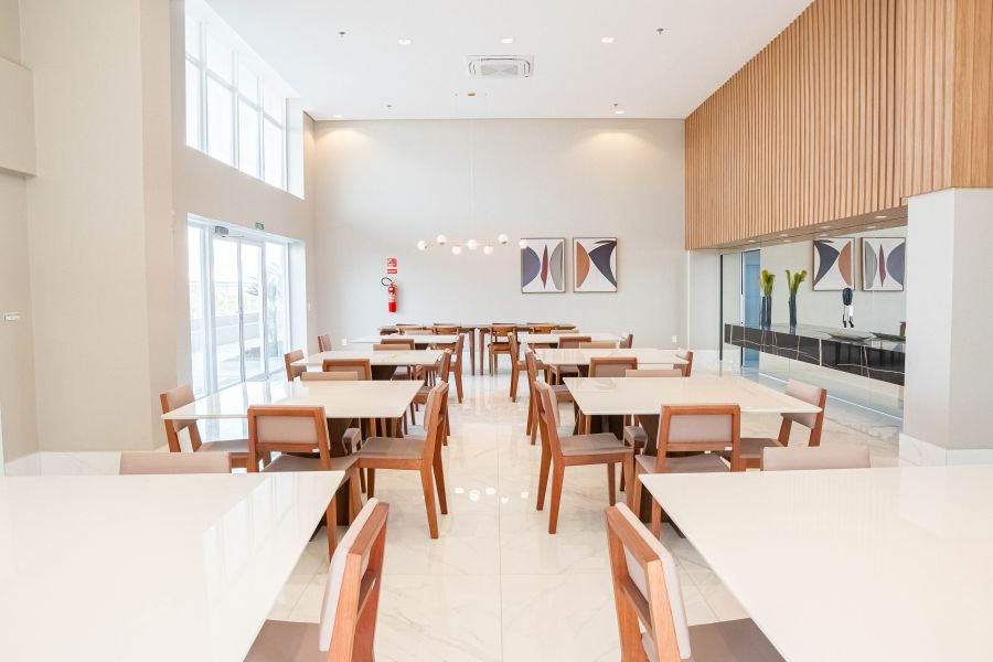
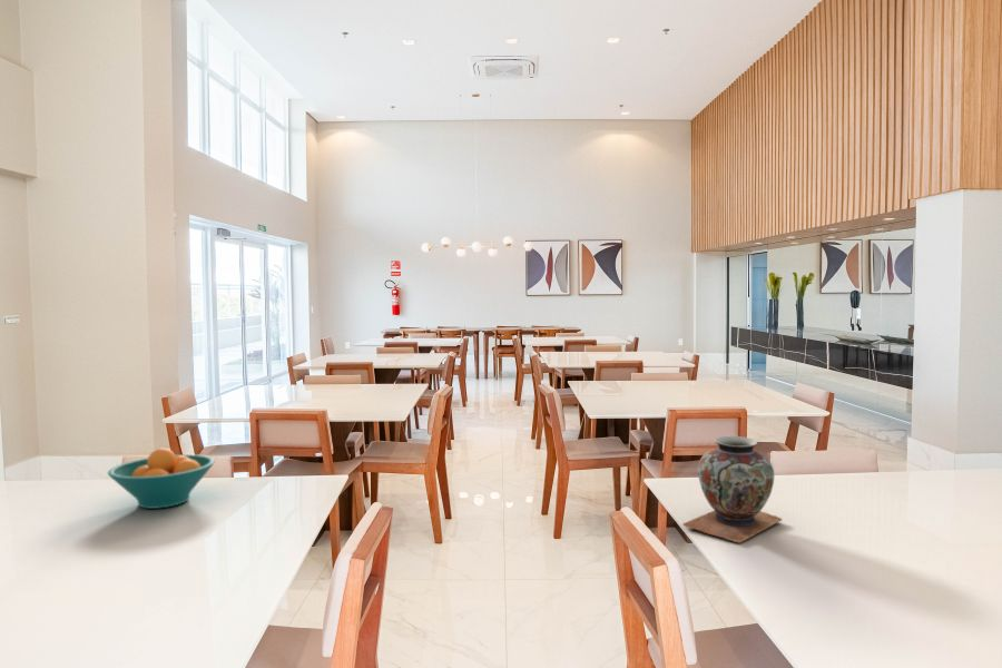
+ fruit bowl [107,446,216,510]
+ decorative vase [681,435,784,543]
